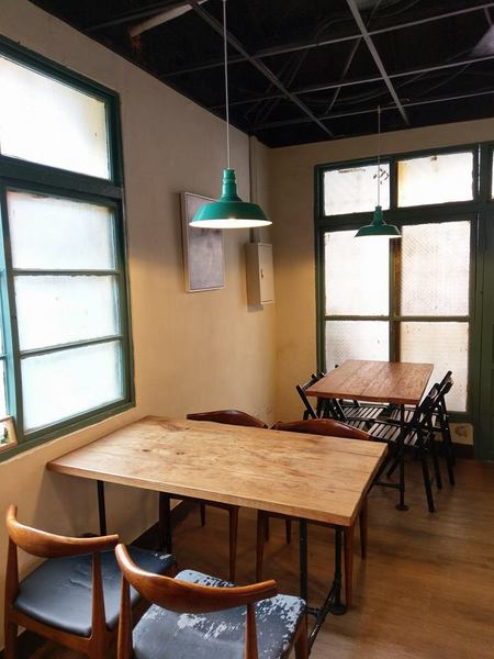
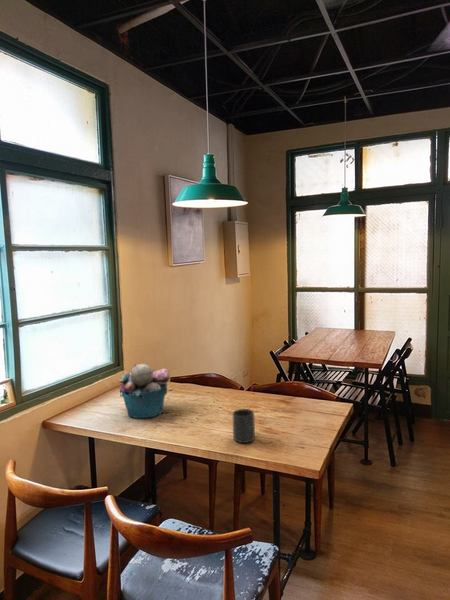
+ mug [232,408,256,444]
+ bucket [118,363,171,419]
